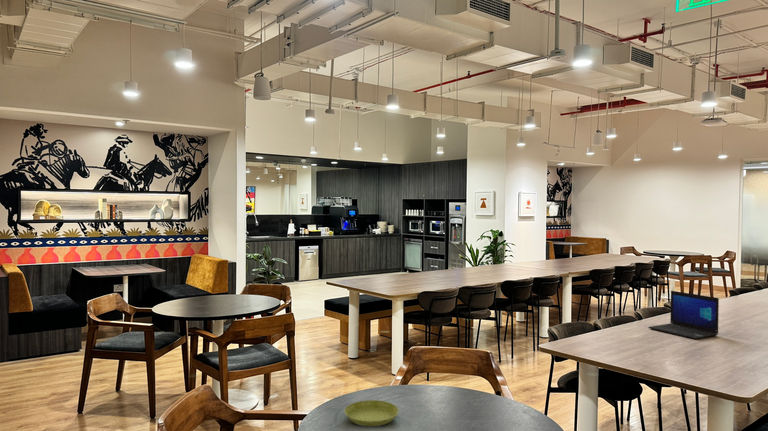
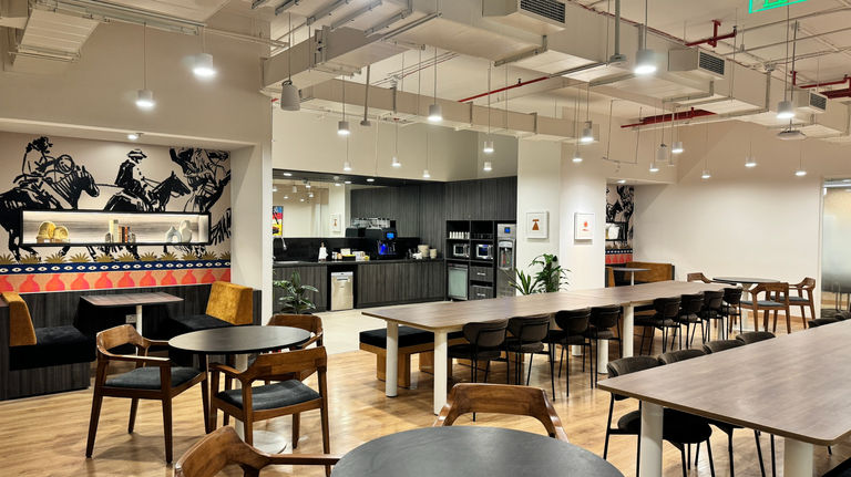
- saucer [343,399,400,427]
- laptop [647,290,720,340]
